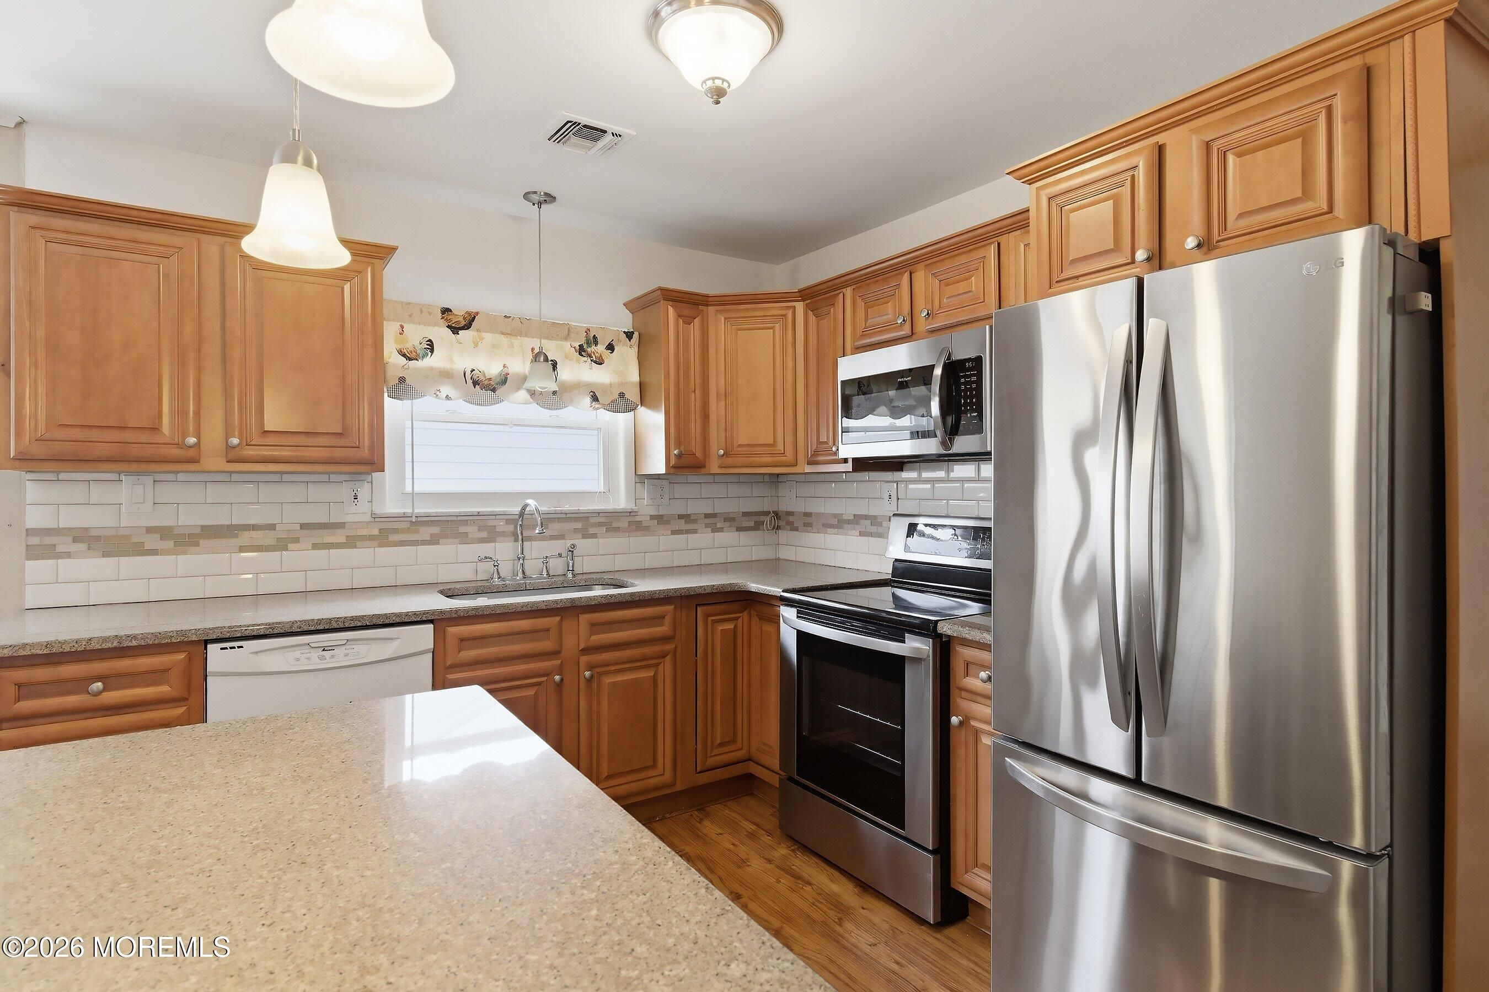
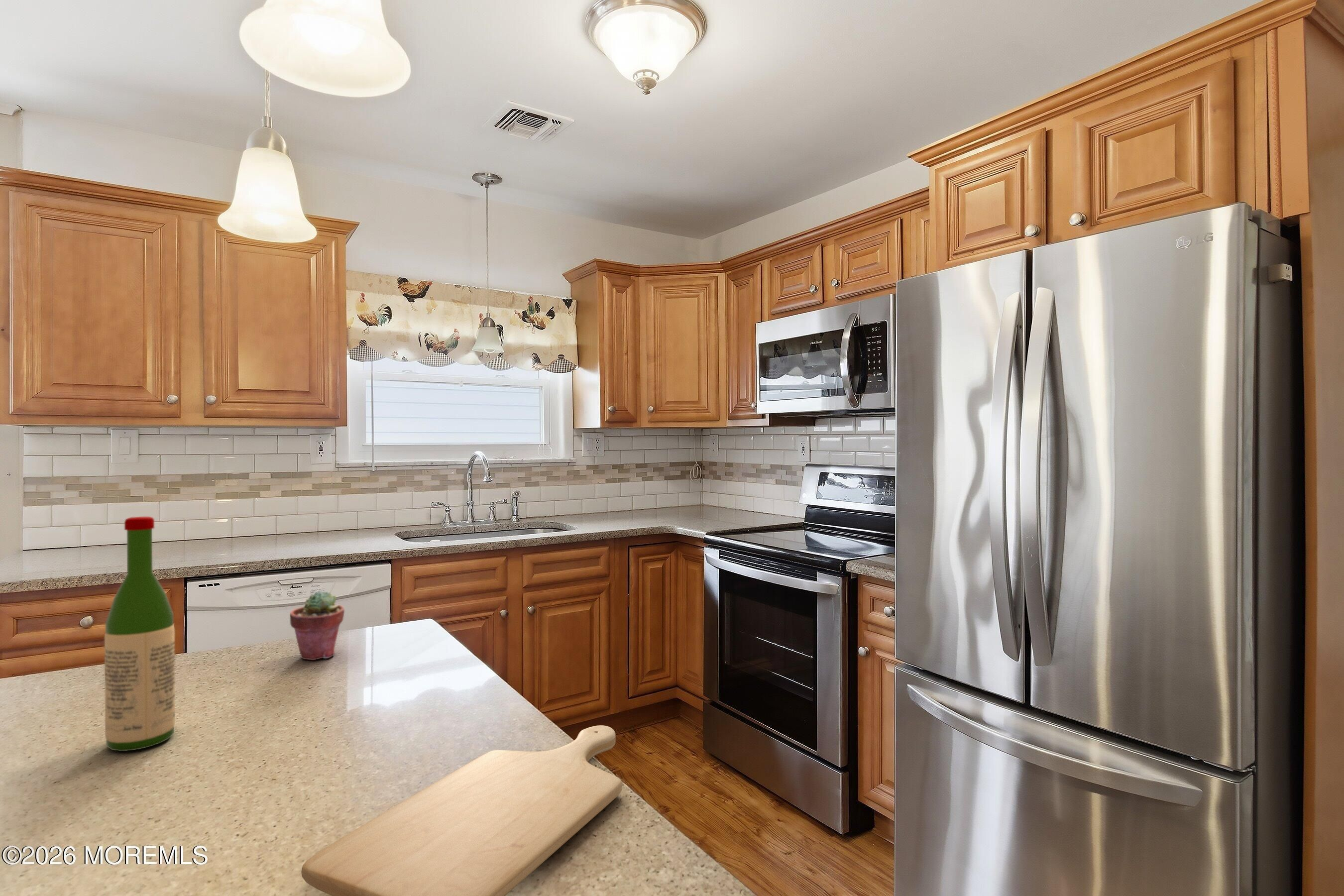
+ potted succulent [289,590,345,661]
+ chopping board [301,725,622,896]
+ wine bottle [104,516,176,752]
